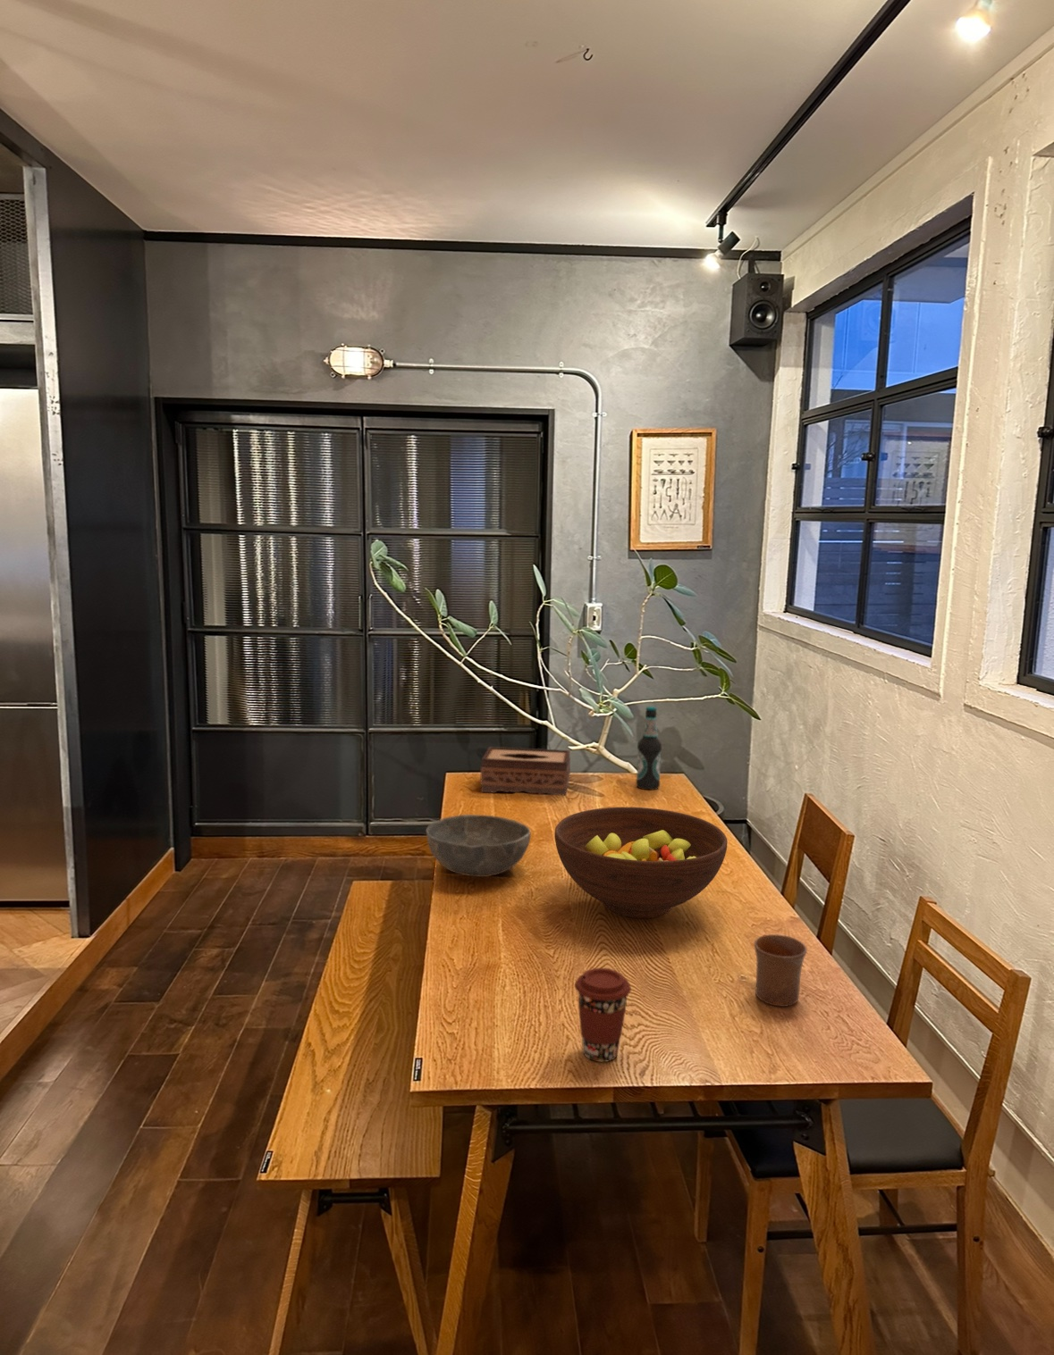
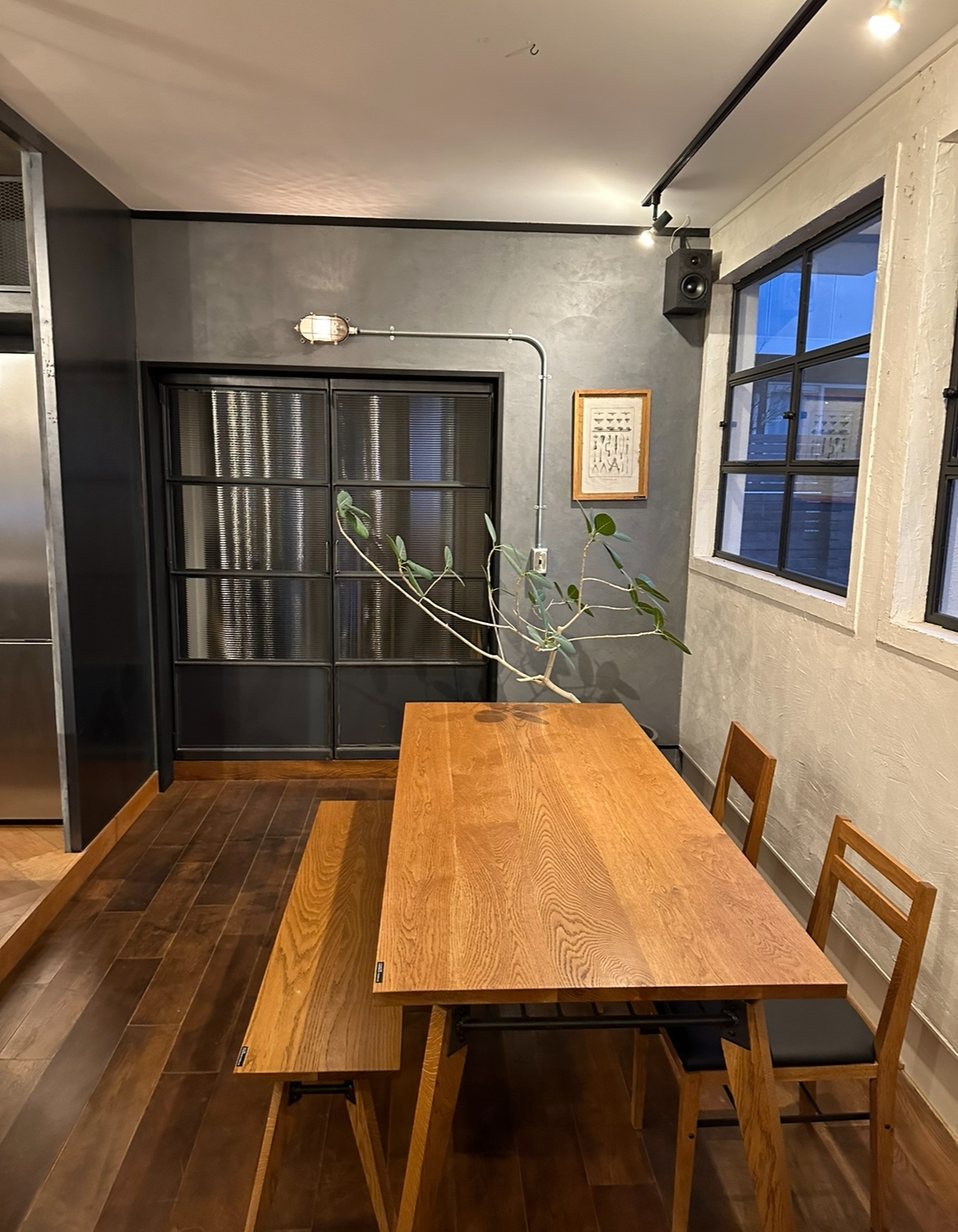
- bowl [425,814,531,878]
- tissue box [480,746,571,796]
- mug [754,934,809,1007]
- bottle [635,706,662,791]
- fruit bowl [553,806,728,919]
- coffee cup [574,968,632,1062]
